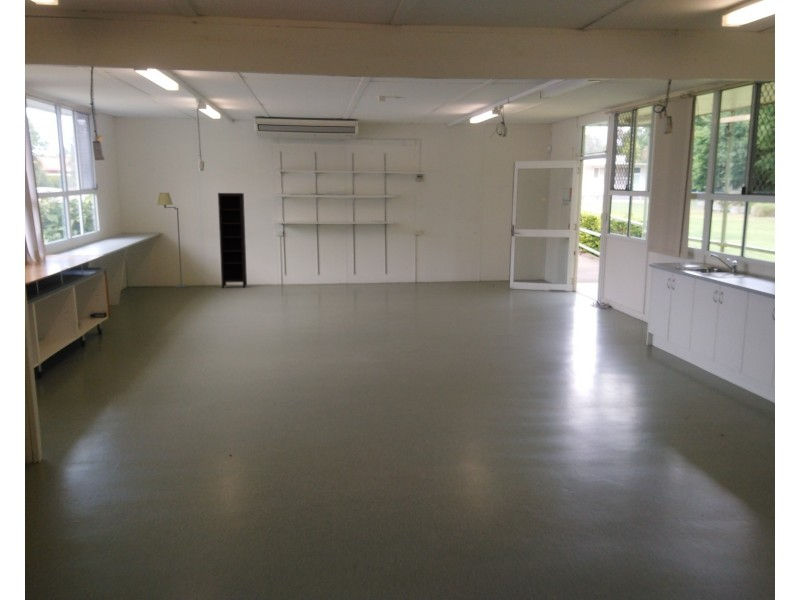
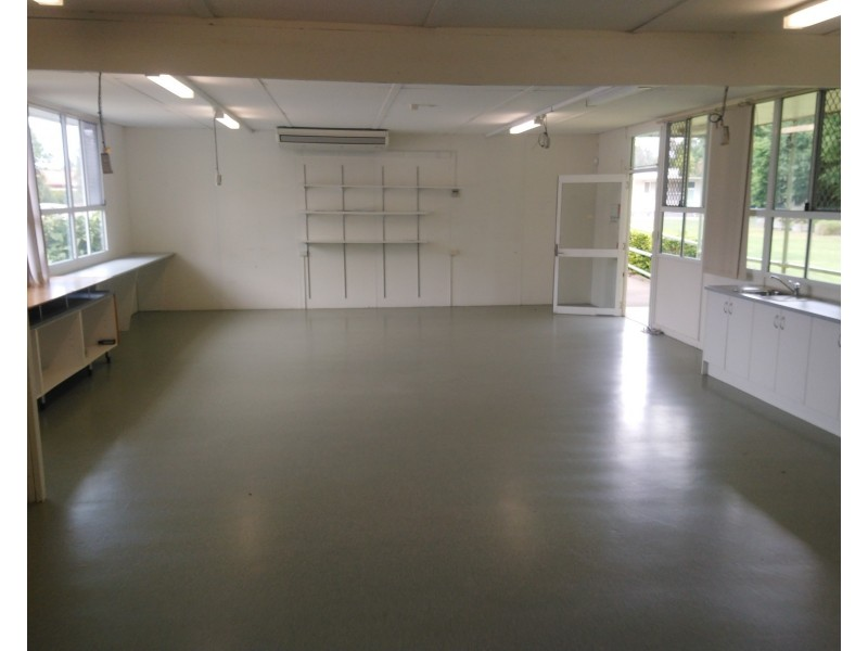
- floor lamp [156,192,189,288]
- bookcase [217,192,248,289]
